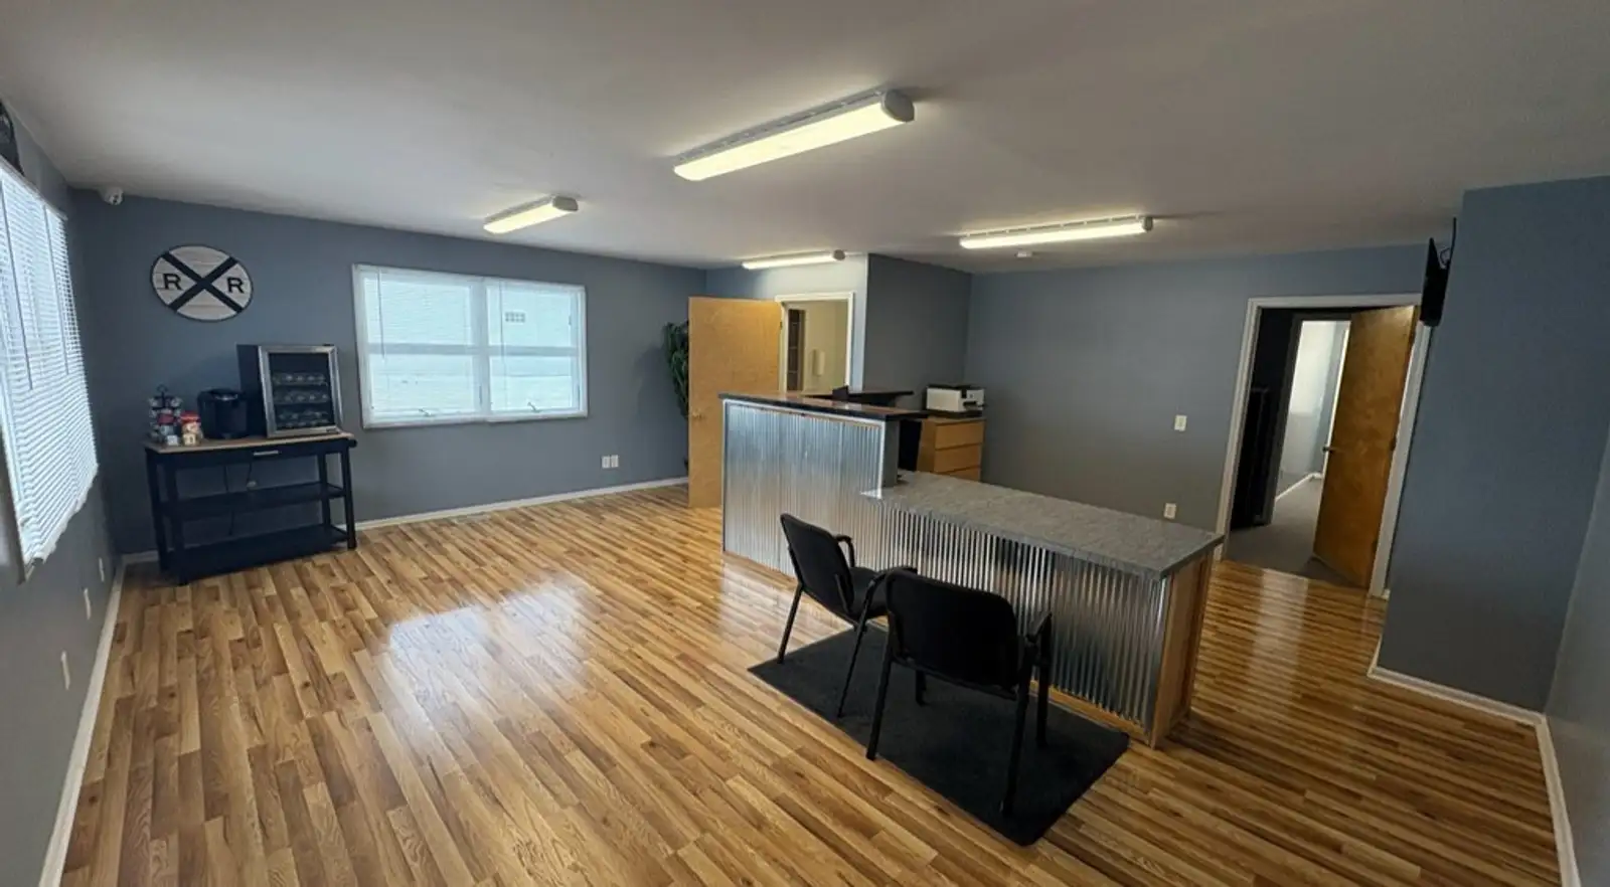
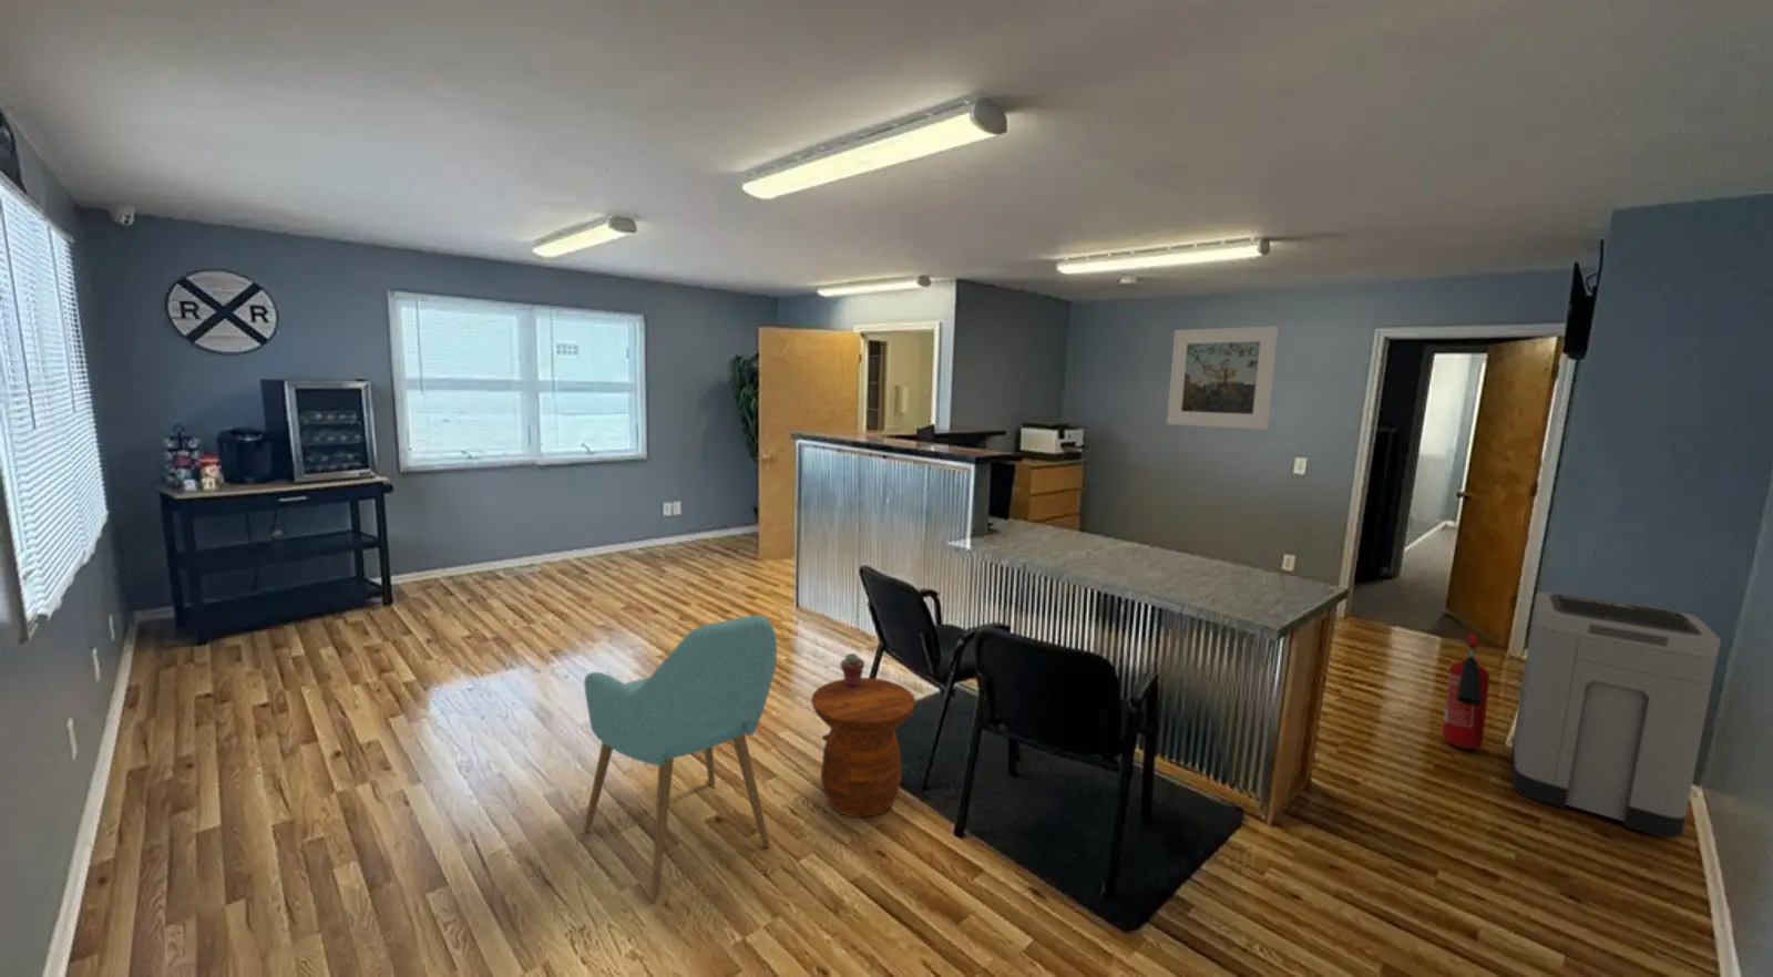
+ potted succulent [839,652,865,686]
+ chair [583,614,778,900]
+ trash can [1509,592,1722,840]
+ fire extinguisher [1442,633,1490,750]
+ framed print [1165,325,1279,431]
+ side table [810,677,916,818]
